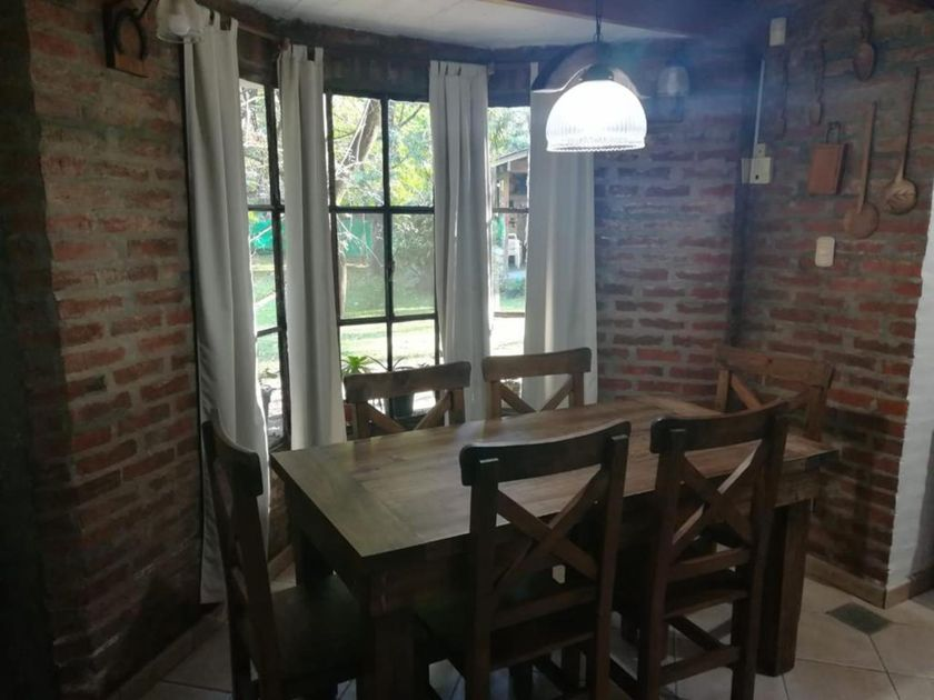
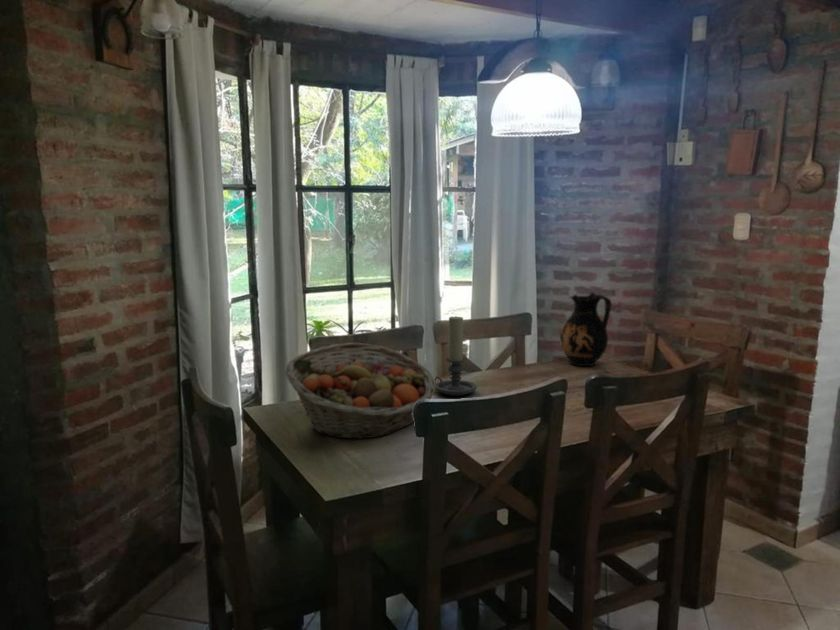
+ candle holder [434,316,478,397]
+ fruit basket [284,342,436,440]
+ ceramic jug [559,292,613,367]
